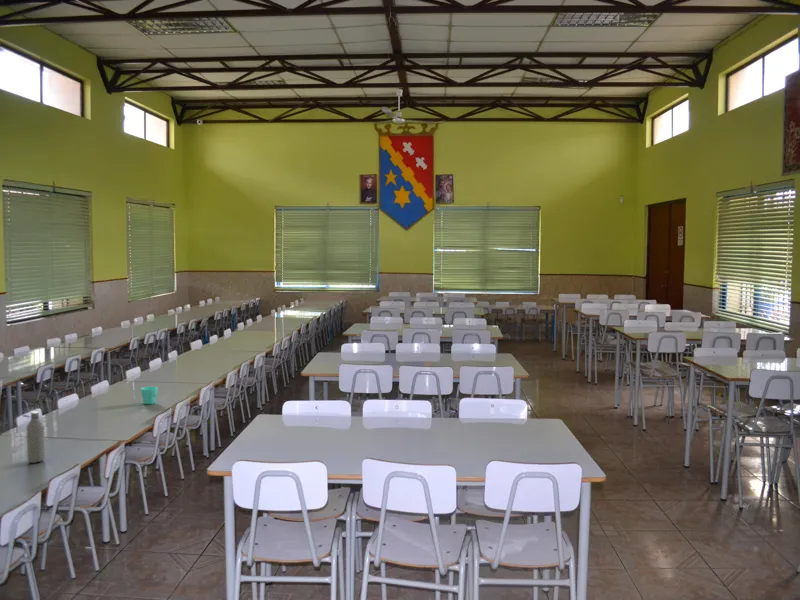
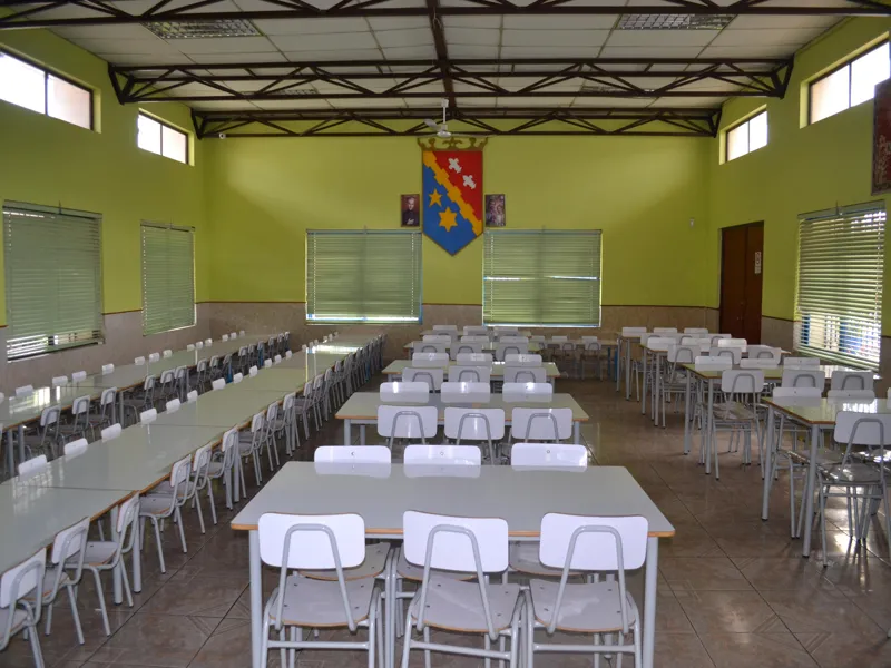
- cup [140,386,159,405]
- water bottle [22,410,46,464]
